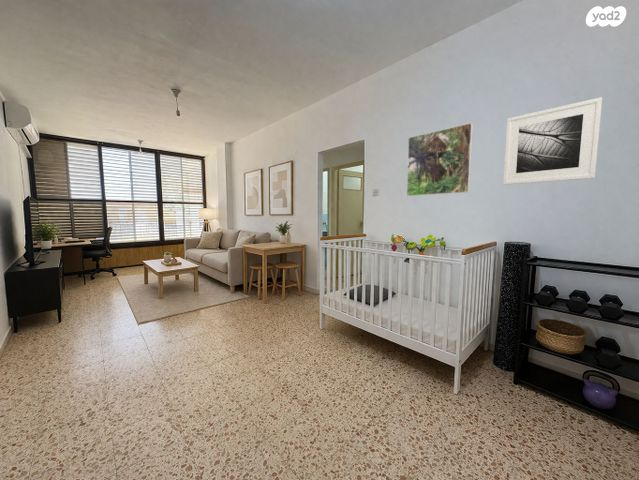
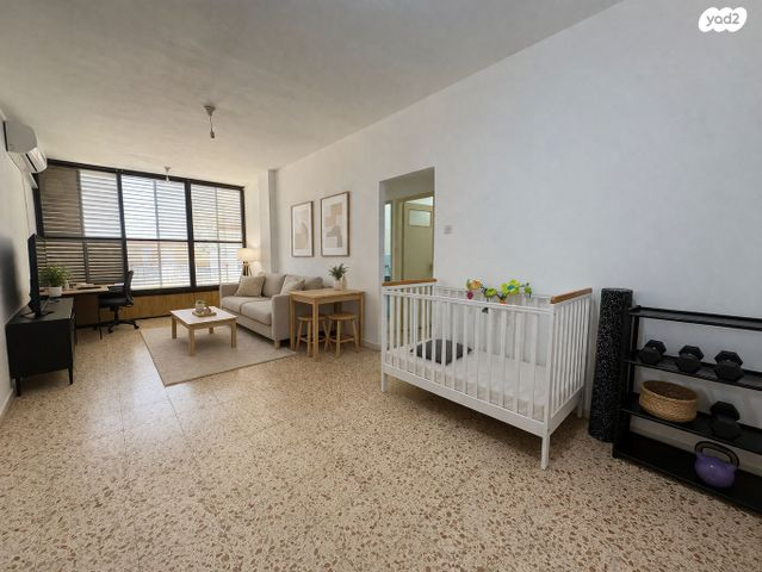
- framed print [406,122,474,197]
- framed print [502,96,603,186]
